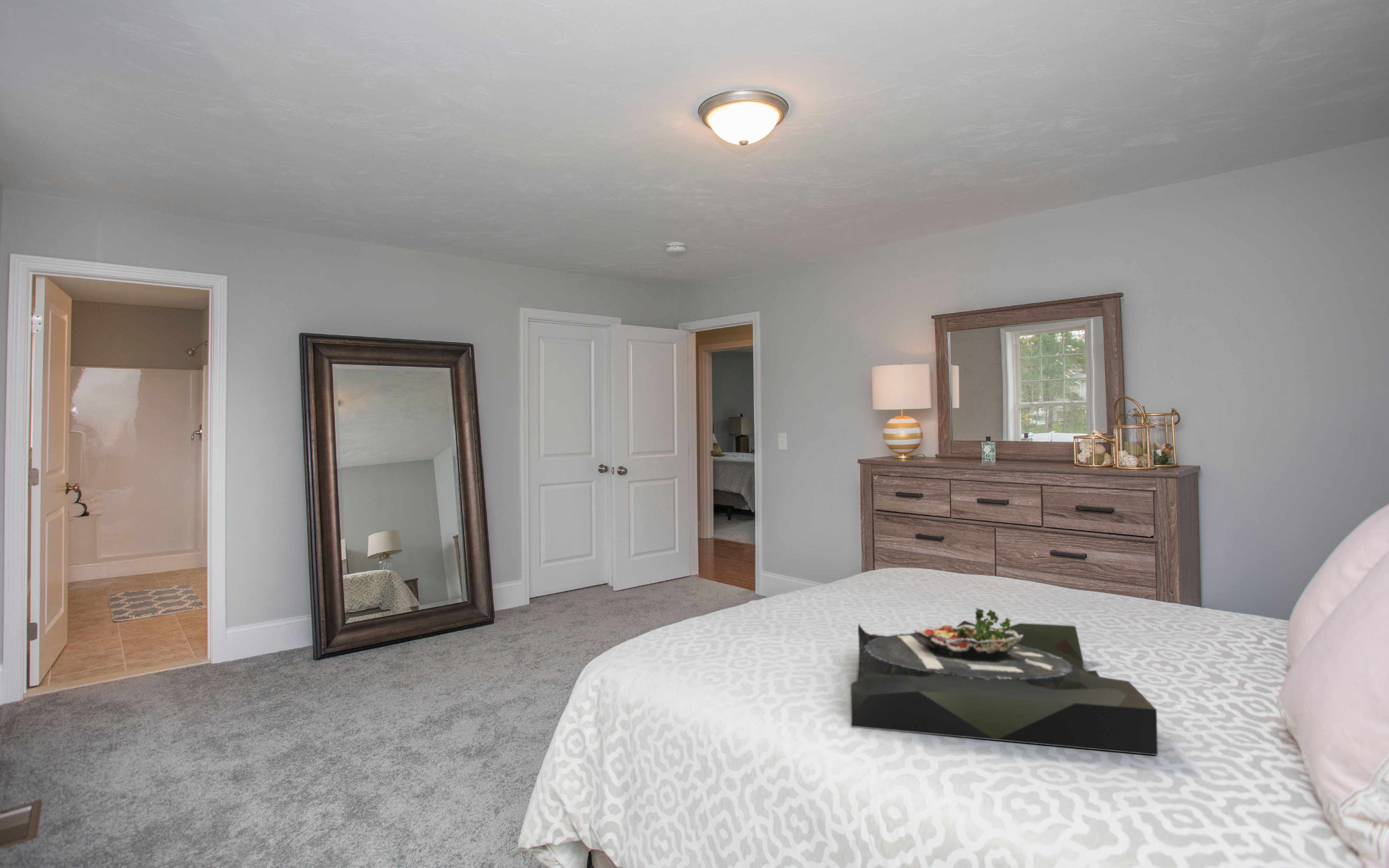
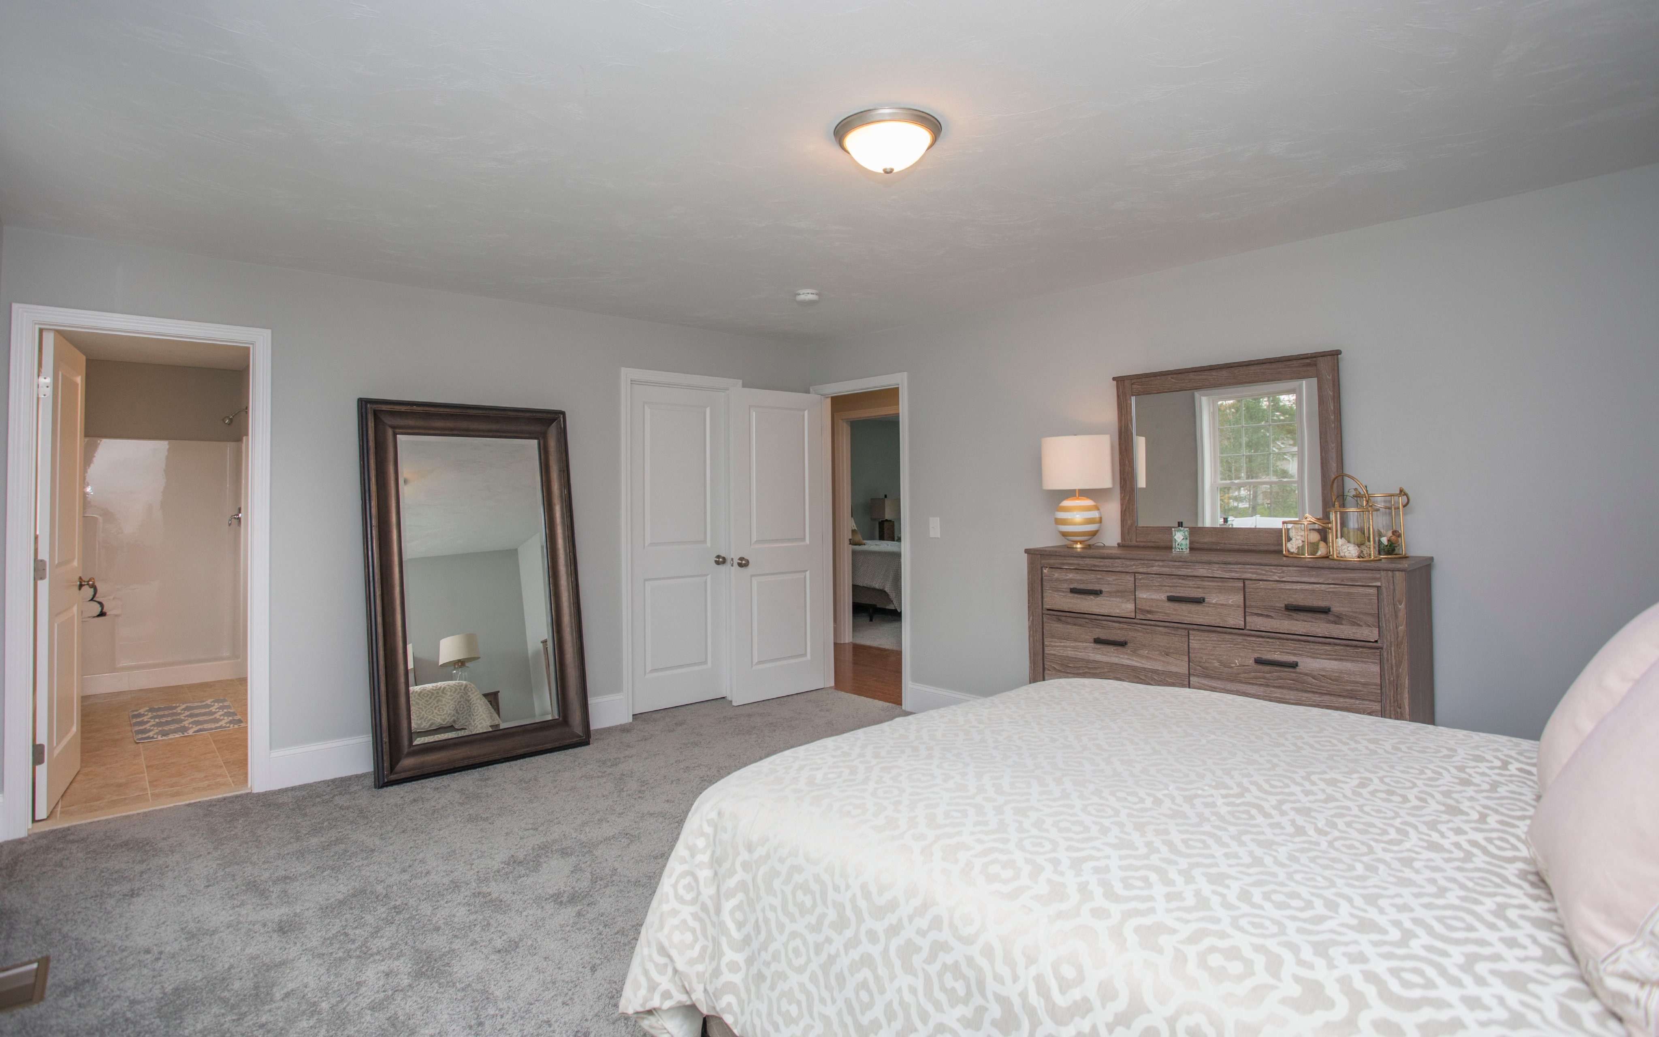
- serving tray [850,608,1158,756]
